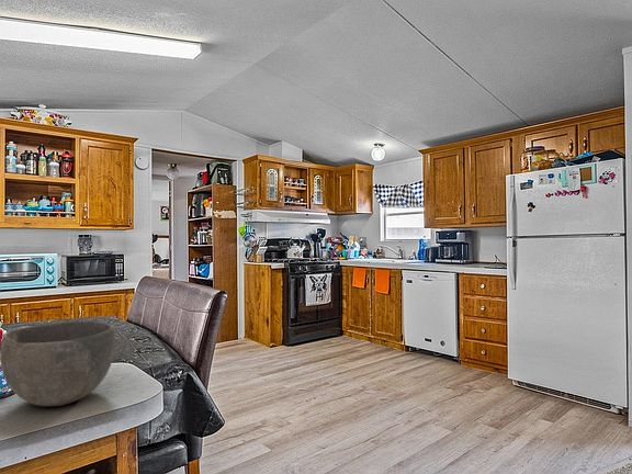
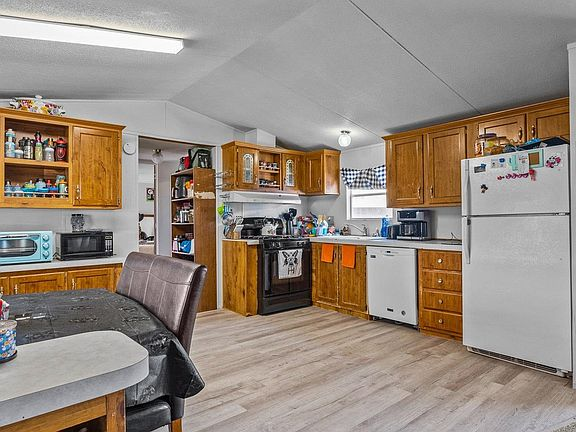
- bowl [0,320,116,407]
